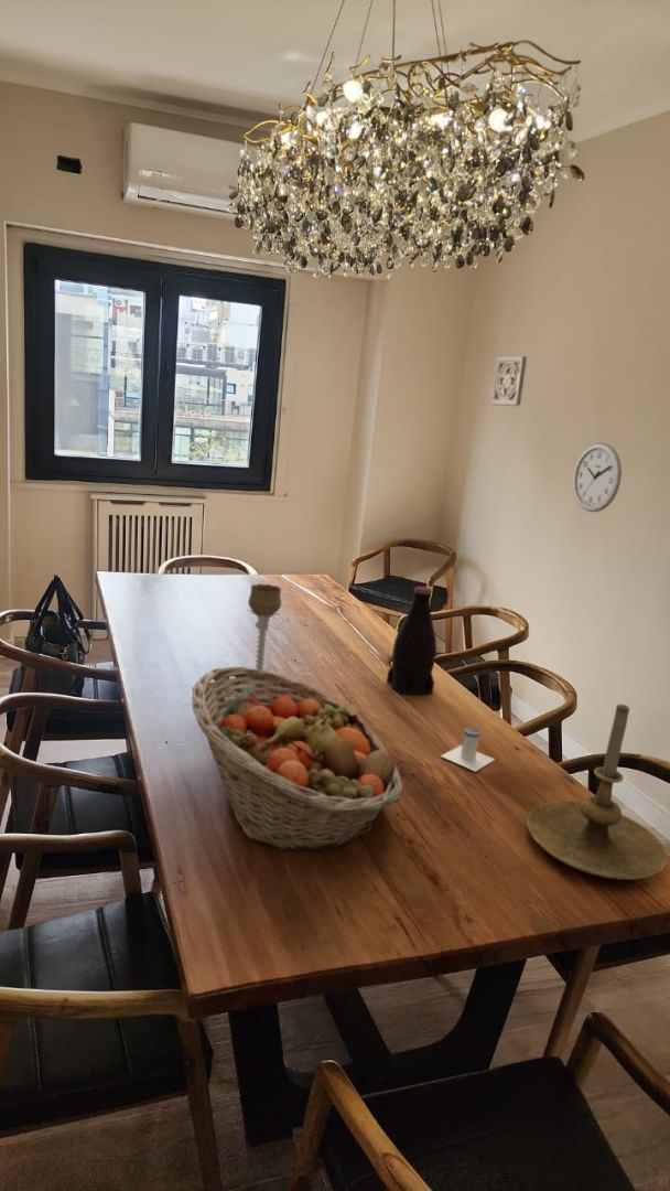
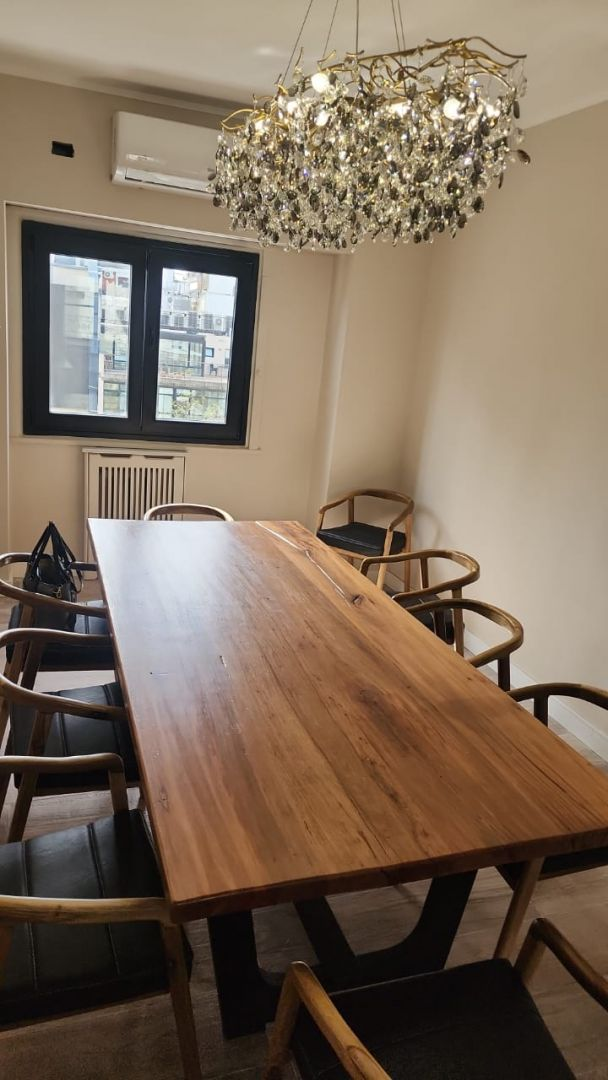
- salt shaker [440,727,496,773]
- wall clock [572,441,623,513]
- candle holder [246,582,282,670]
- bottle [386,586,437,696]
- candle holder [526,704,668,881]
- wall ornament [489,355,528,408]
- fruit basket [191,666,403,851]
